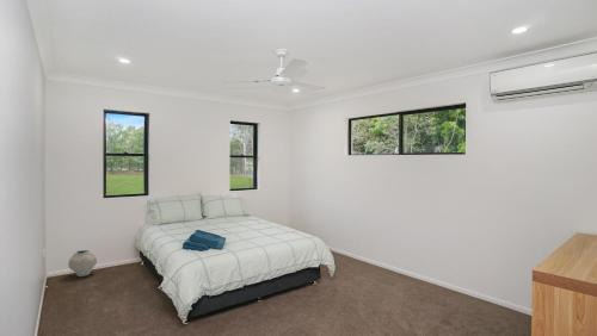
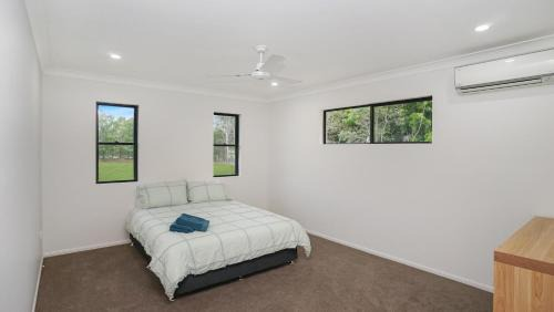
- vase [67,249,98,278]
